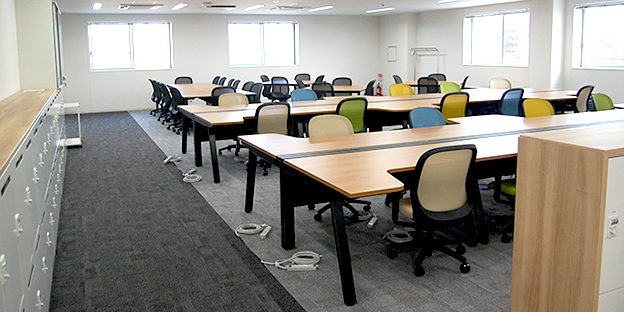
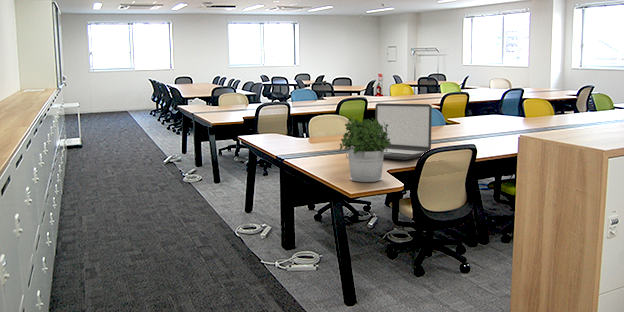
+ potted plant [338,116,391,183]
+ laptop [374,102,433,161]
